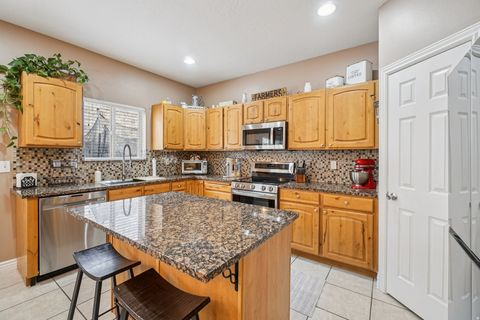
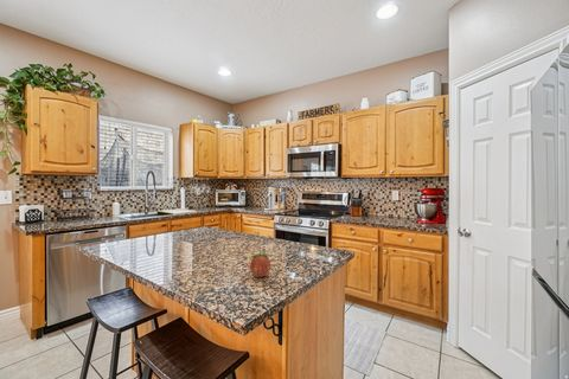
+ fruit [248,251,271,278]
